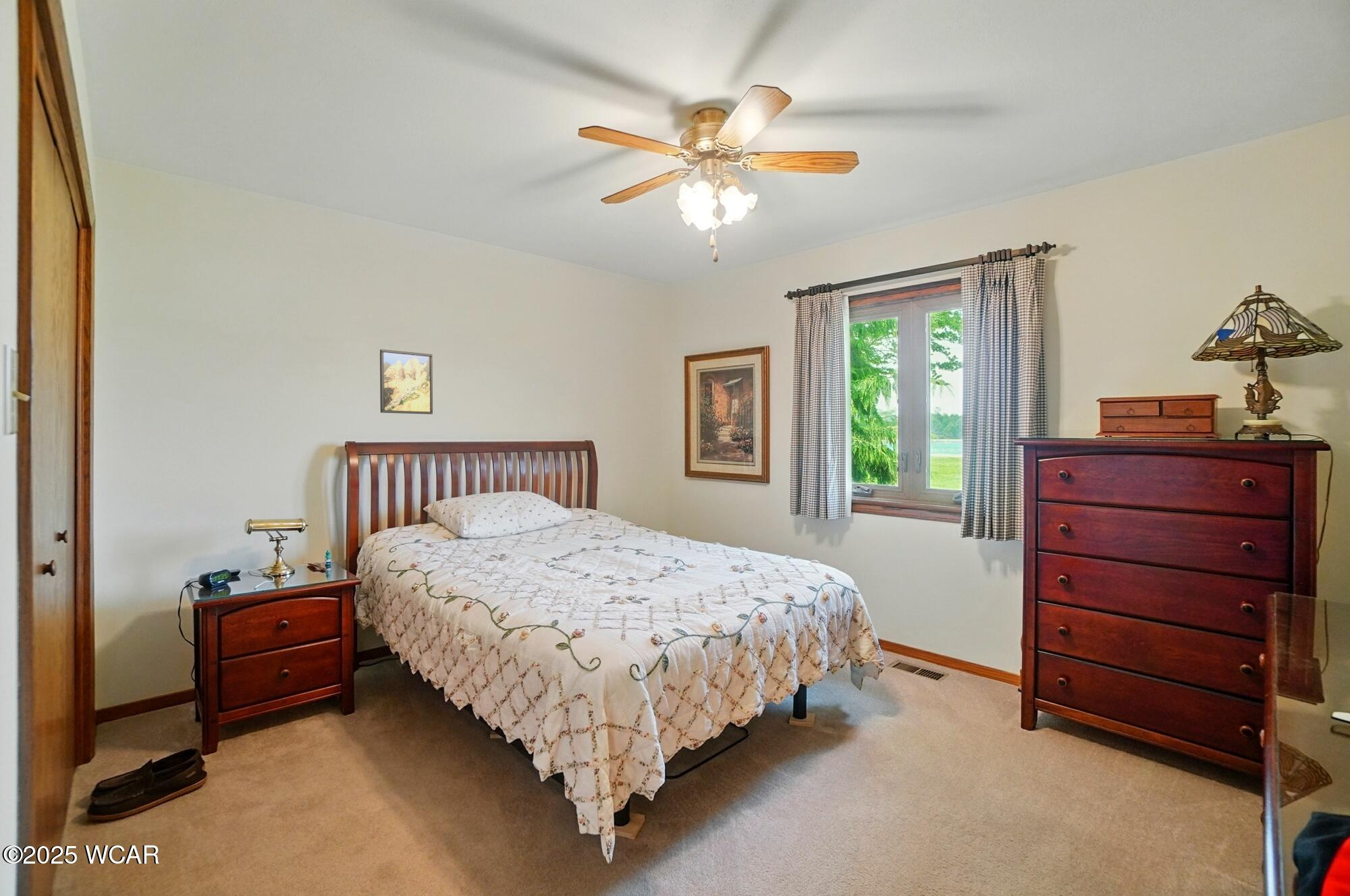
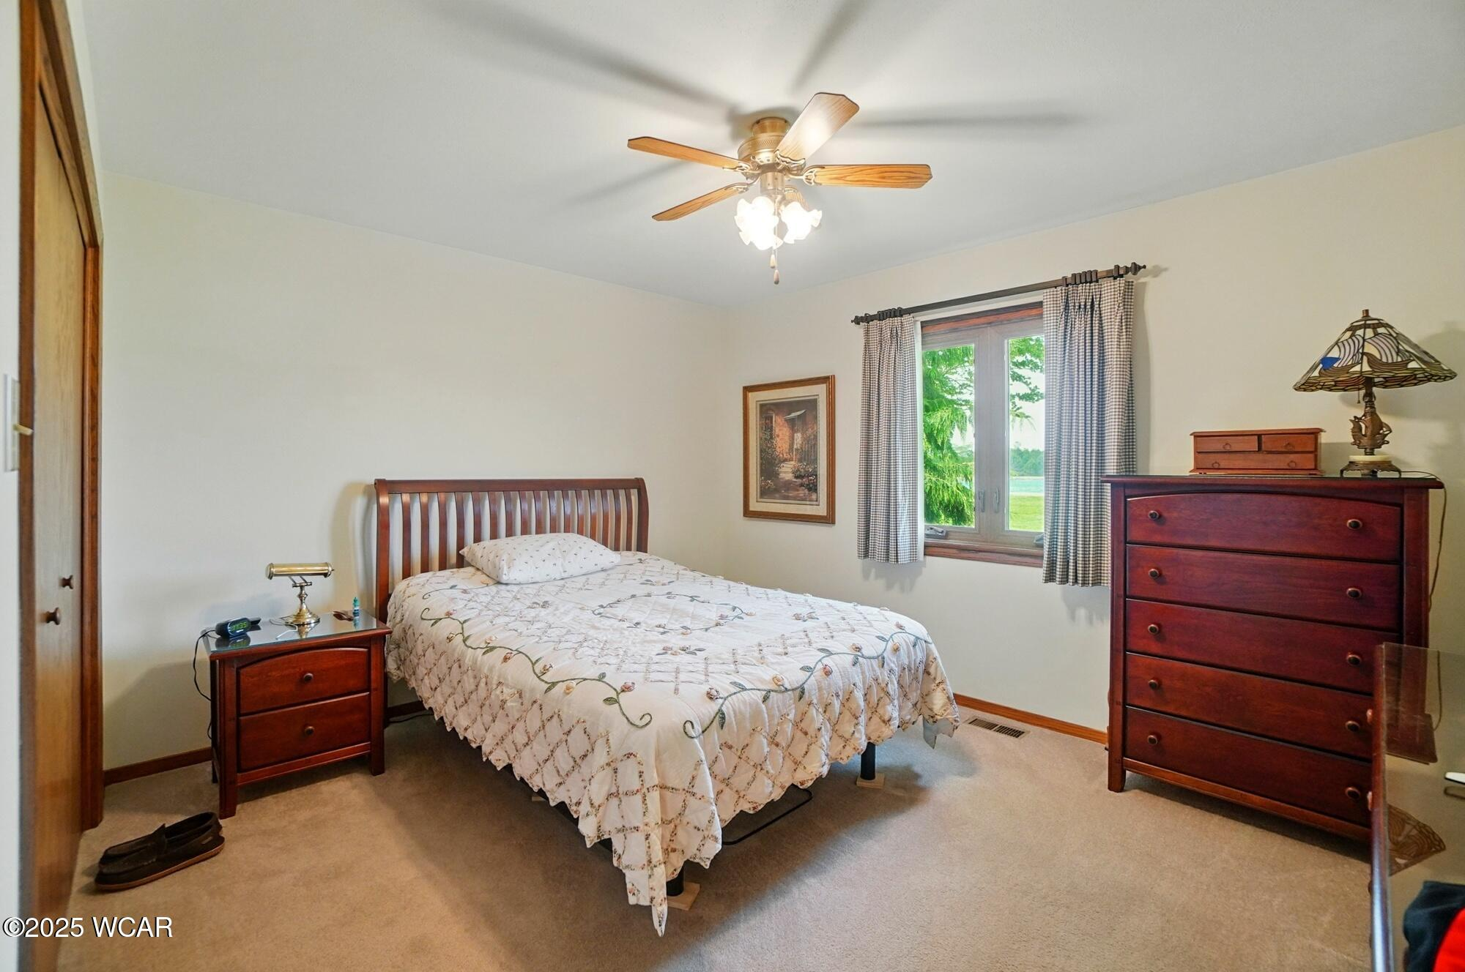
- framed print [379,349,433,415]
